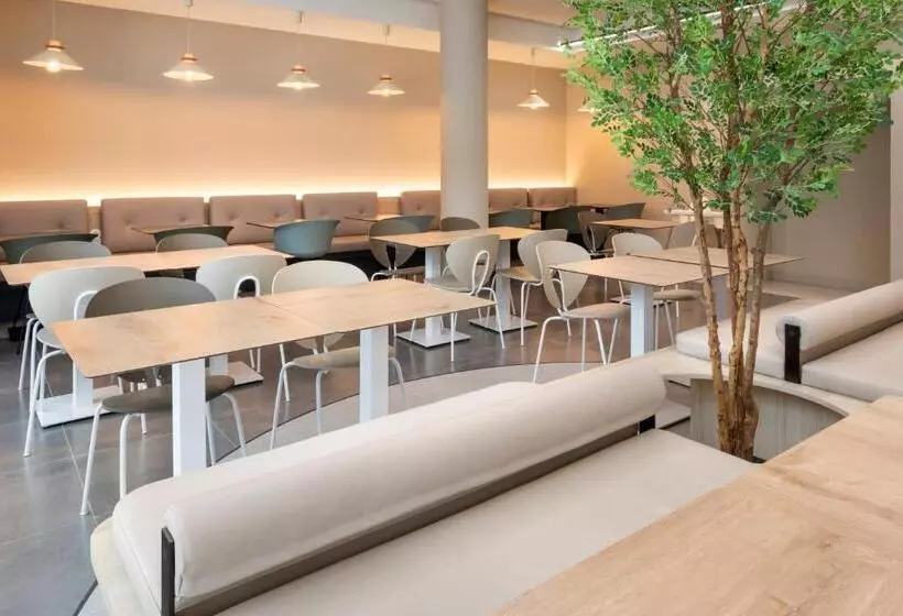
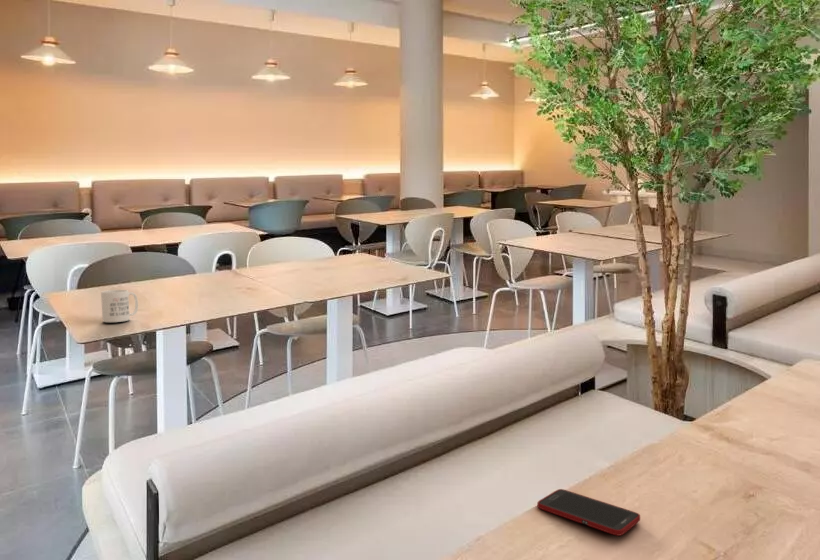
+ mug [100,289,139,323]
+ cell phone [536,488,641,537]
